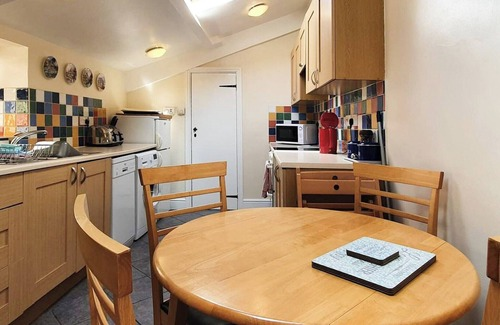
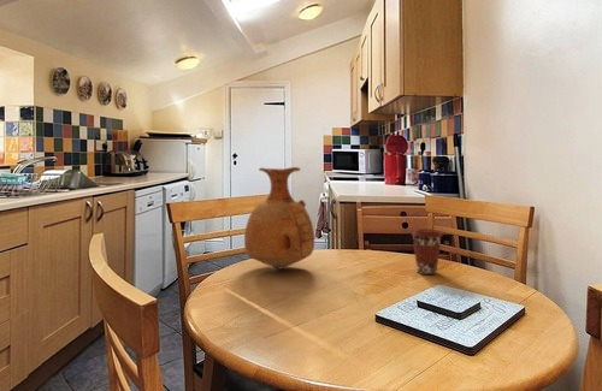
+ coffee cup [411,227,443,276]
+ vase [243,166,315,271]
